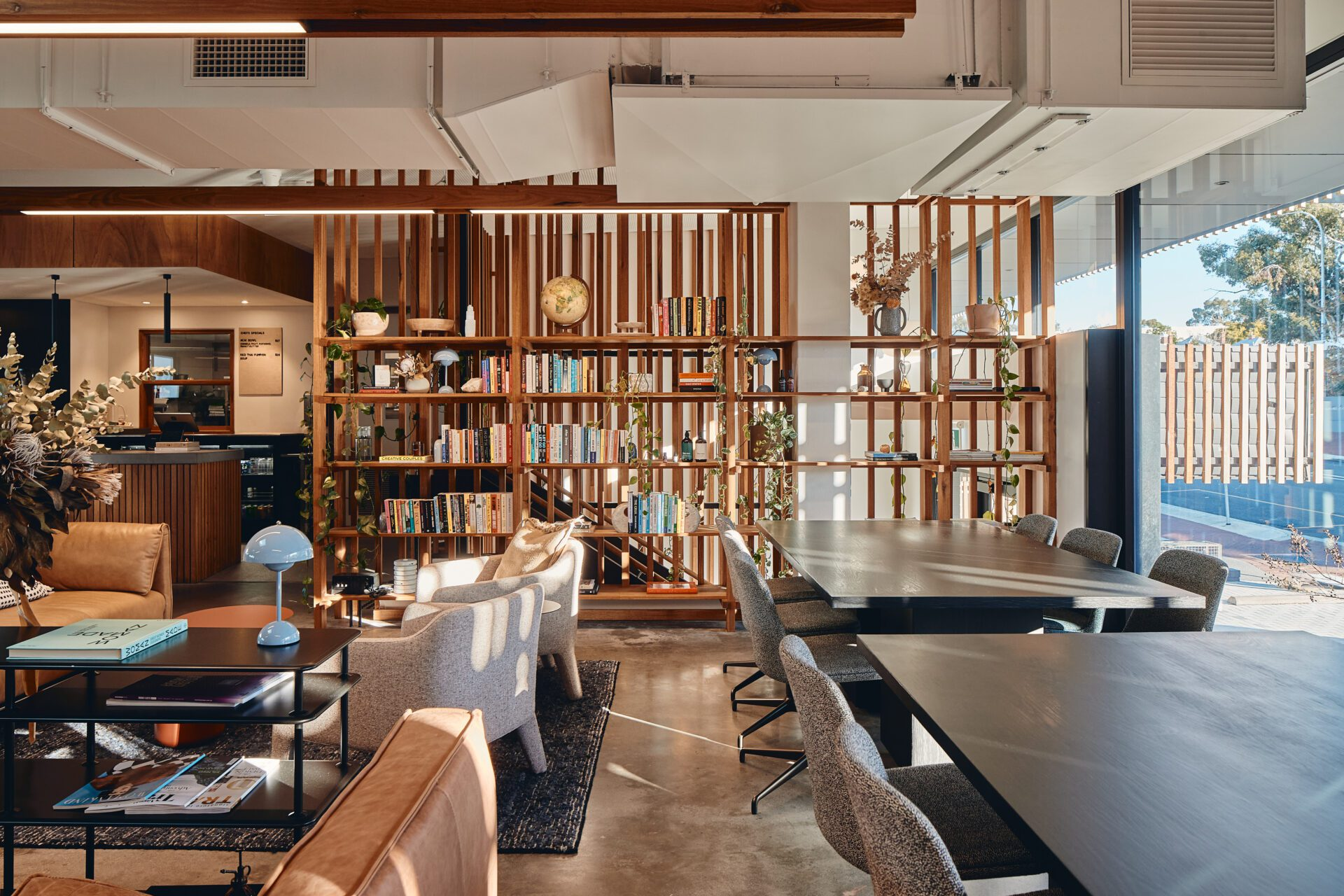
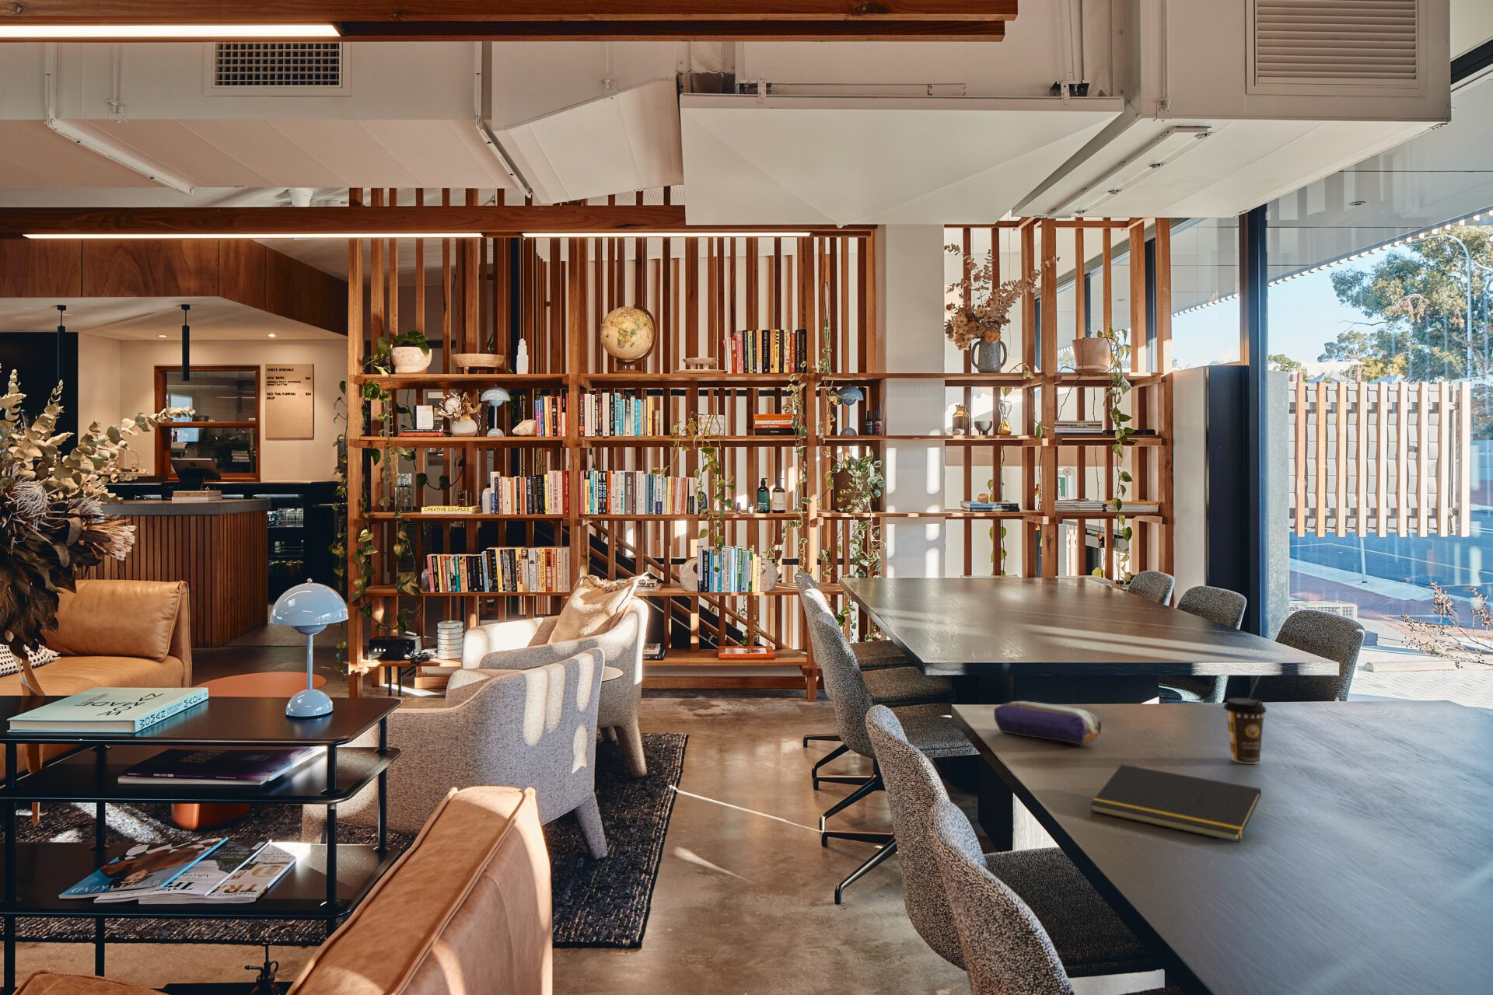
+ coffee cup [1222,697,1267,765]
+ notepad [1090,763,1262,843]
+ pencil case [993,701,1102,746]
